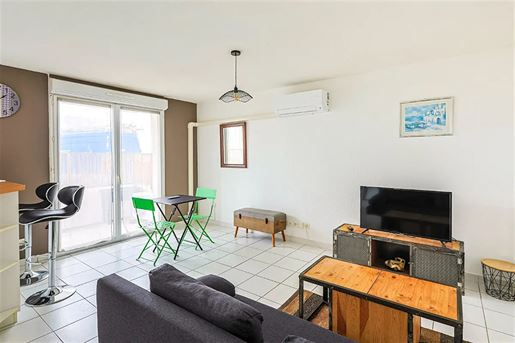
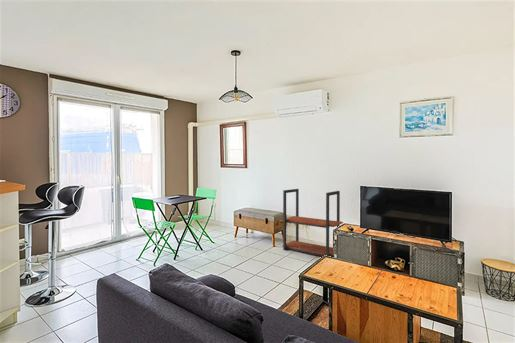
+ shelving unit [281,188,344,258]
